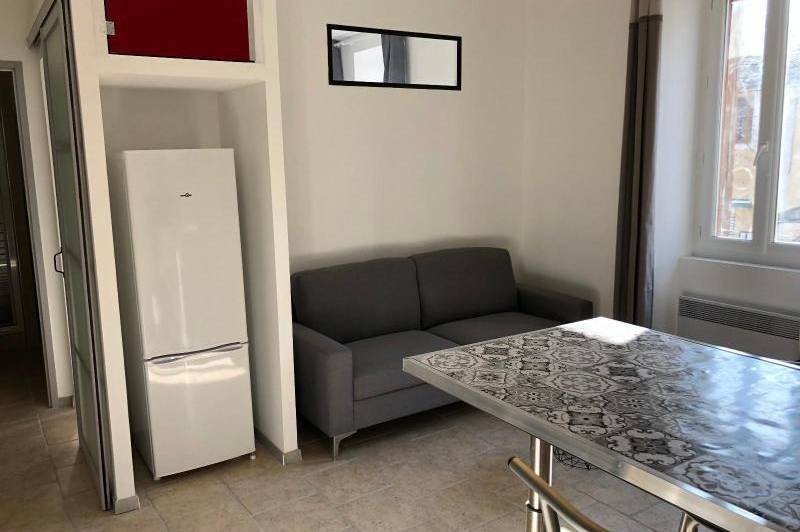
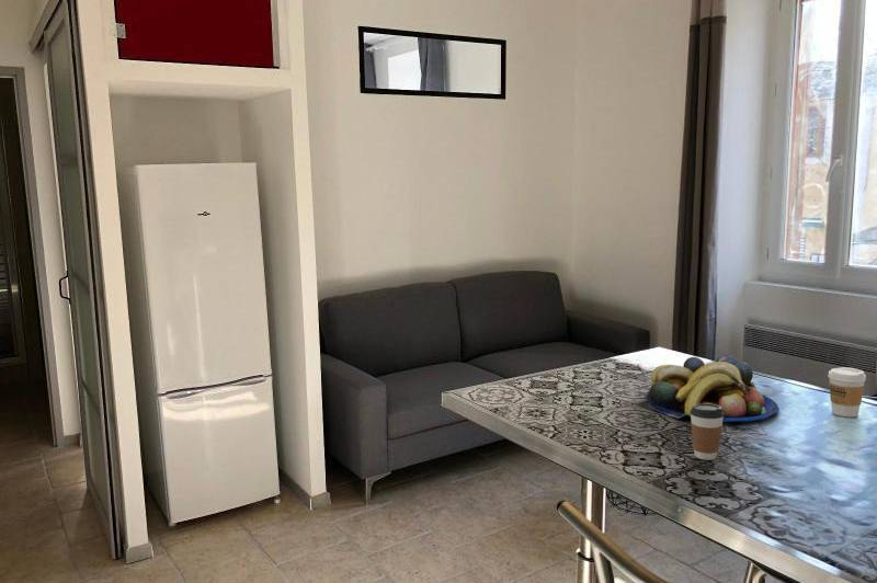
+ coffee cup [827,366,867,418]
+ fruit bowl [646,354,779,423]
+ coffee cup [690,404,724,461]
